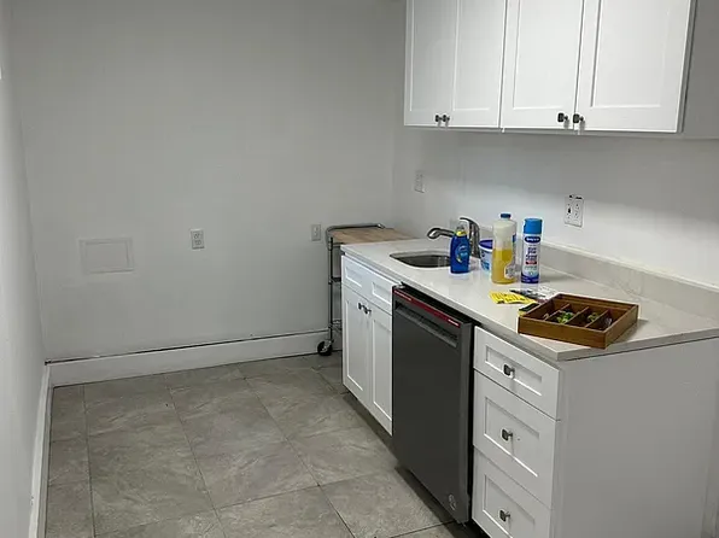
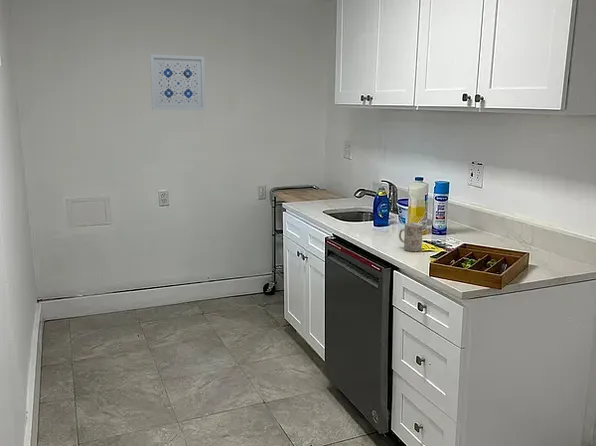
+ mug [398,222,424,252]
+ wall art [149,53,206,111]
